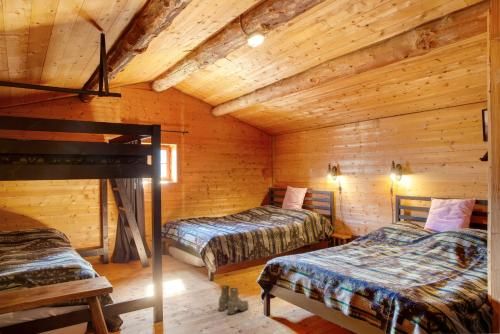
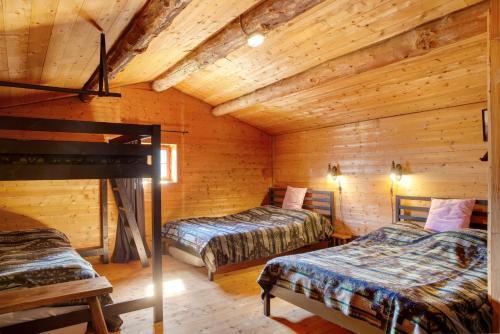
- boots [218,285,250,316]
